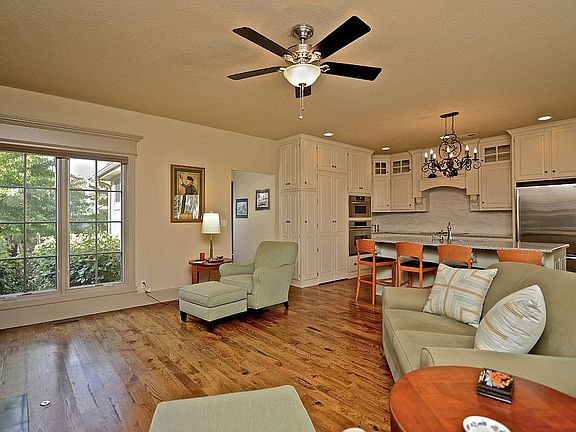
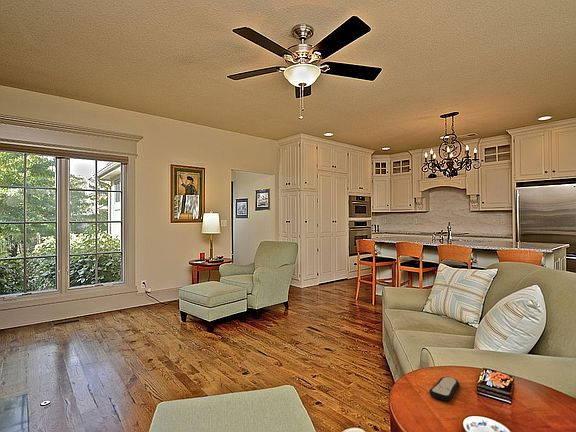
+ remote control [428,376,460,402]
